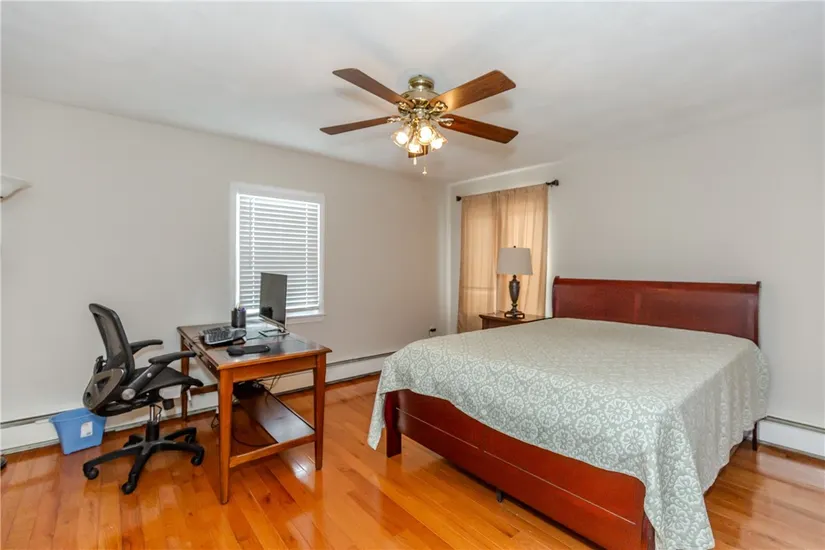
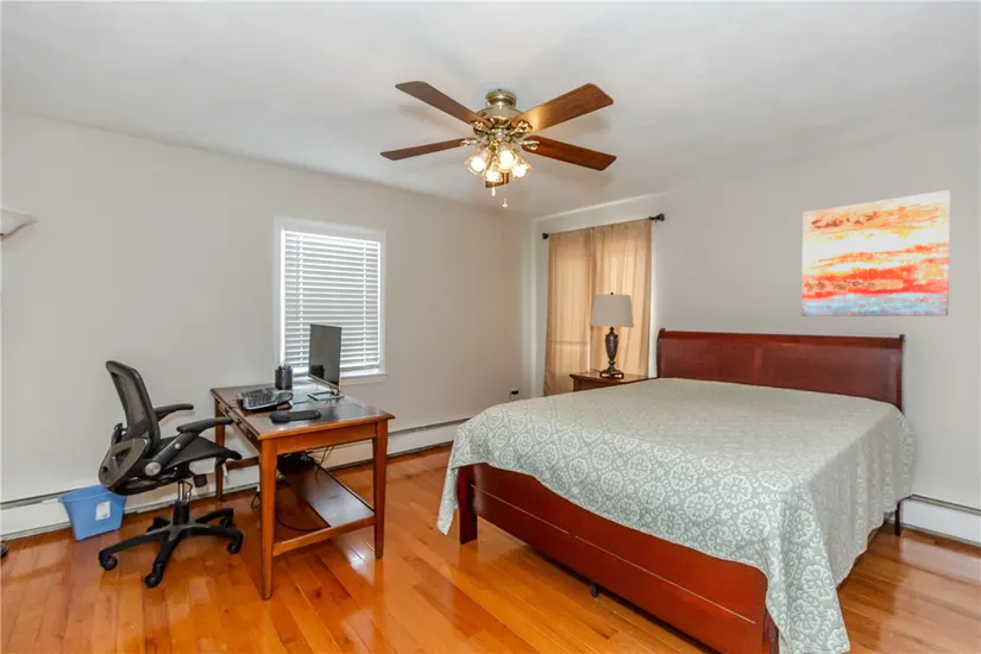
+ wall art [800,189,951,317]
